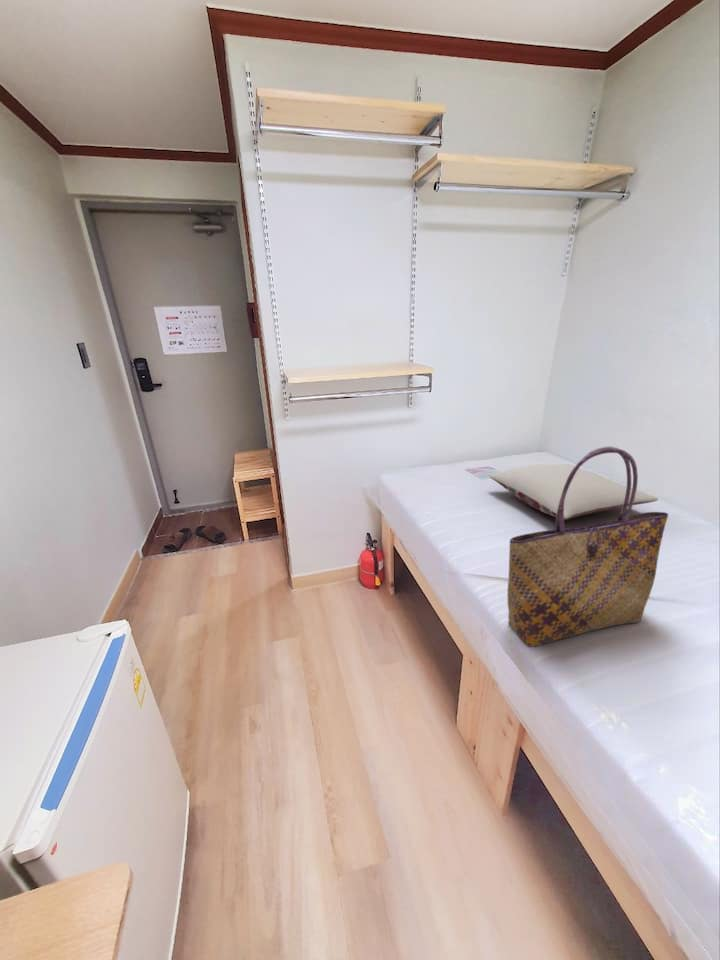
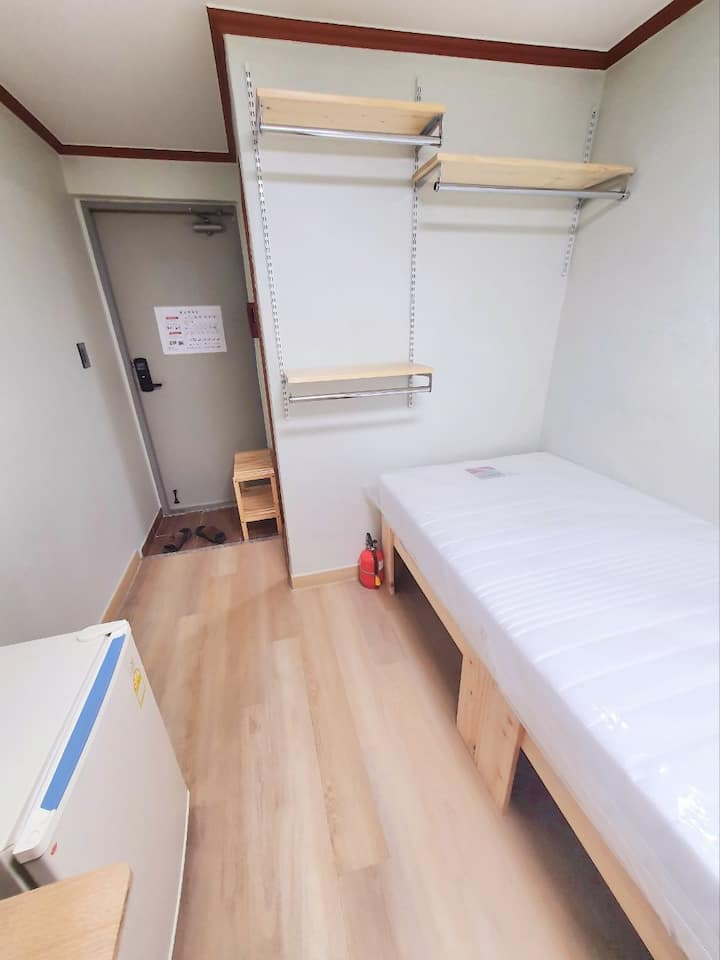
- tote bag [506,445,669,648]
- pillow [489,463,659,521]
